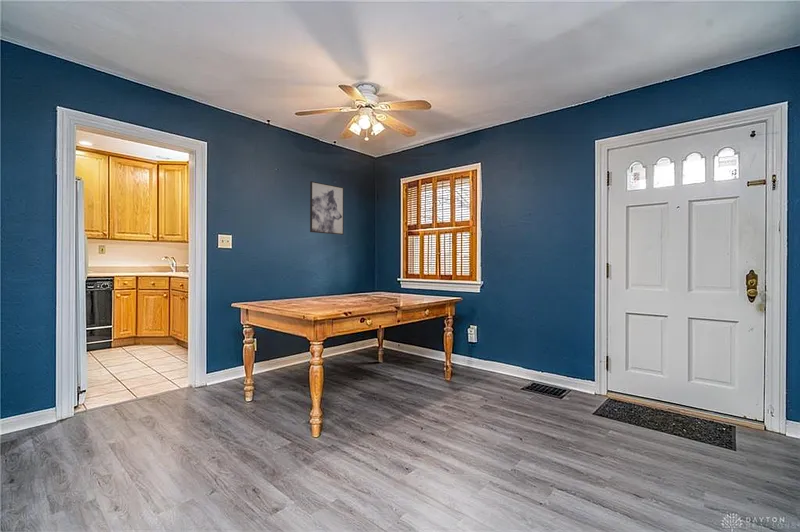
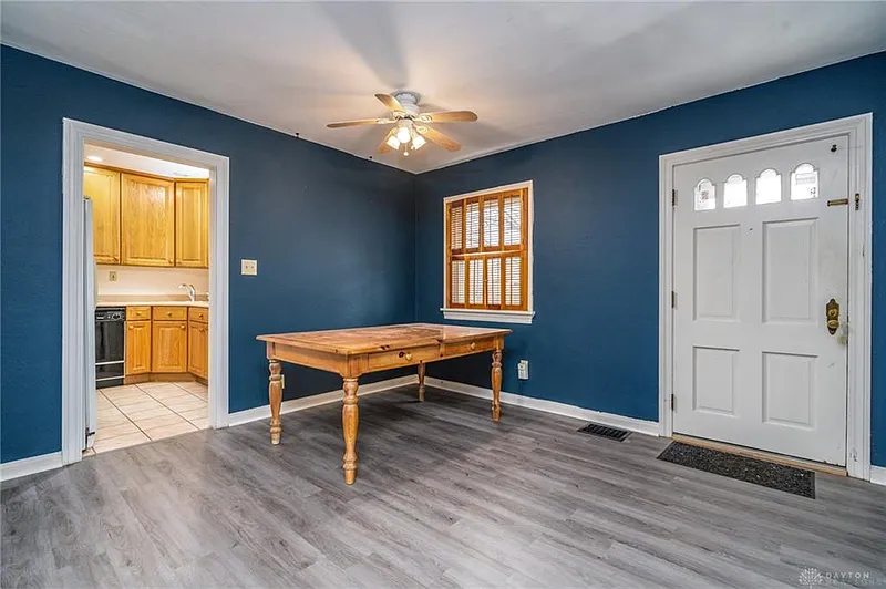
- wall art [309,180,345,236]
